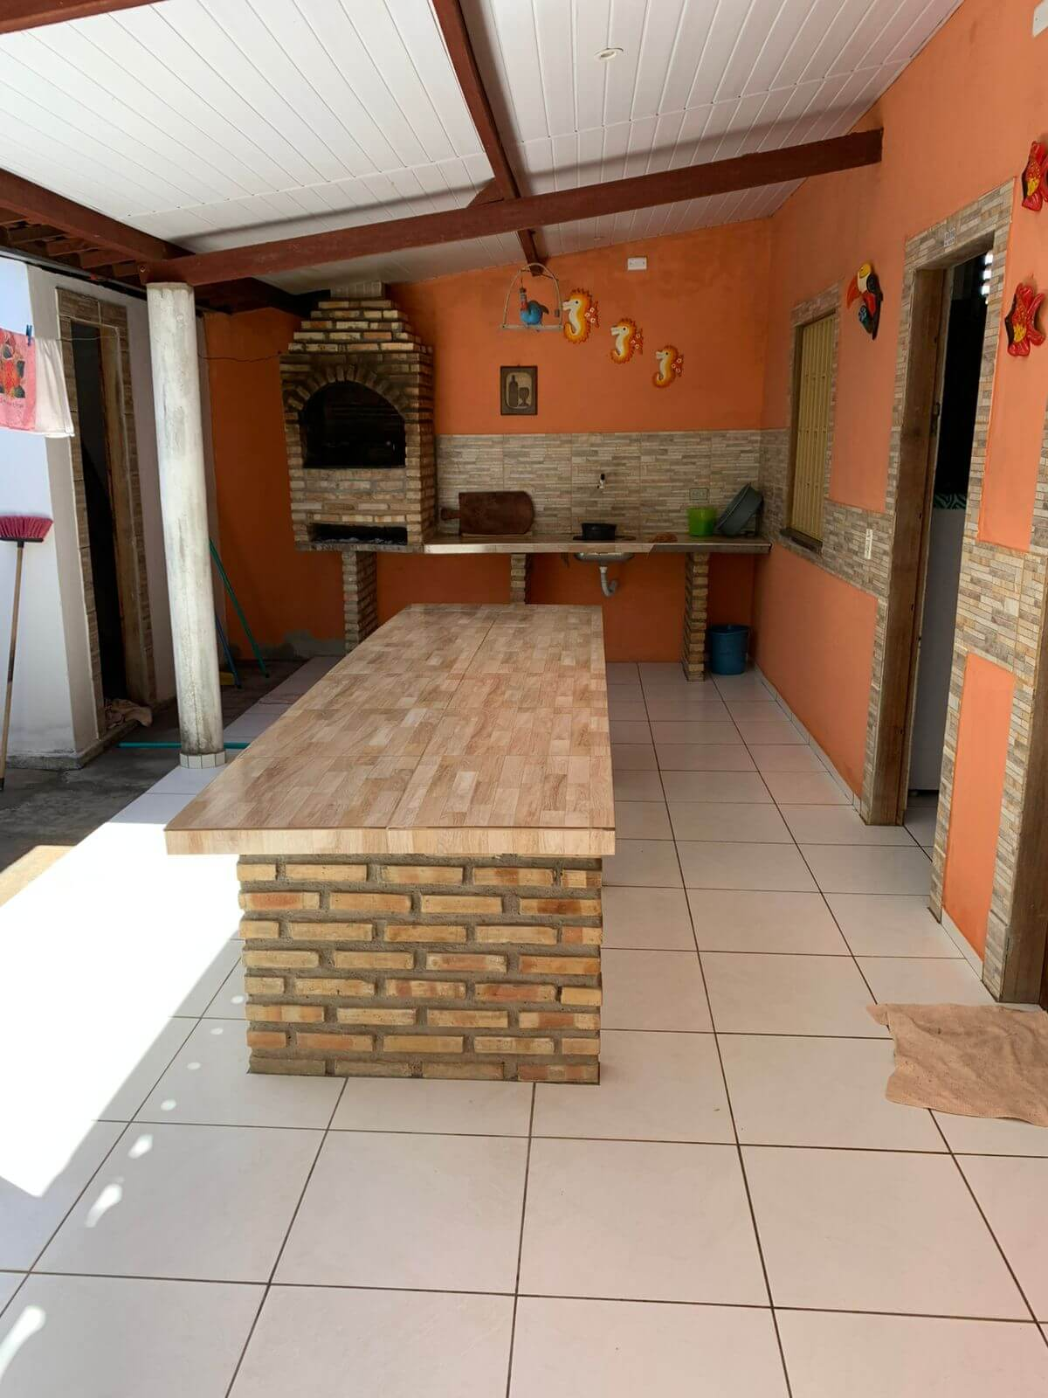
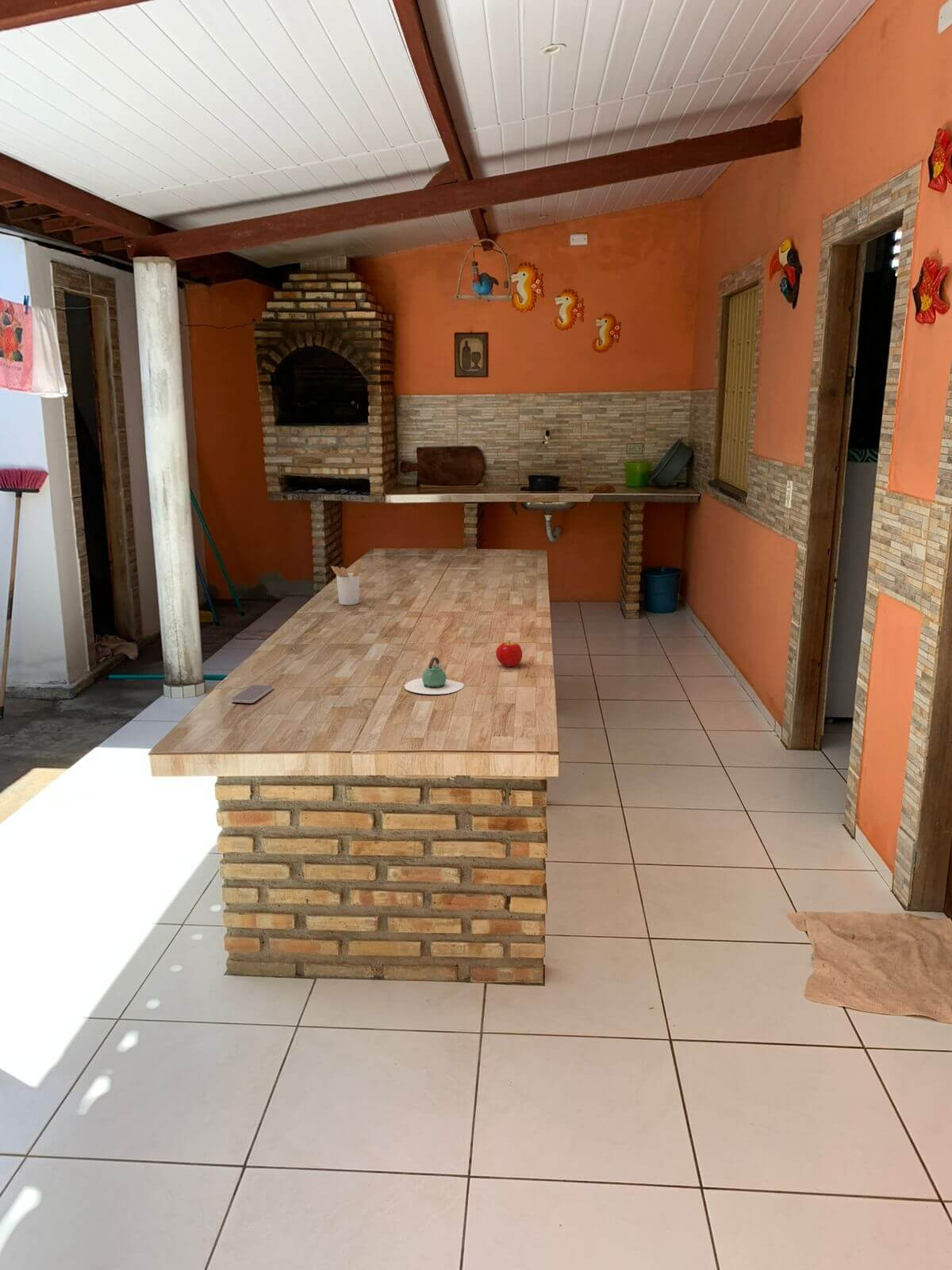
+ utensil holder [331,561,363,606]
+ teapot [404,656,465,695]
+ fruit [495,641,523,668]
+ smartphone [230,684,274,704]
